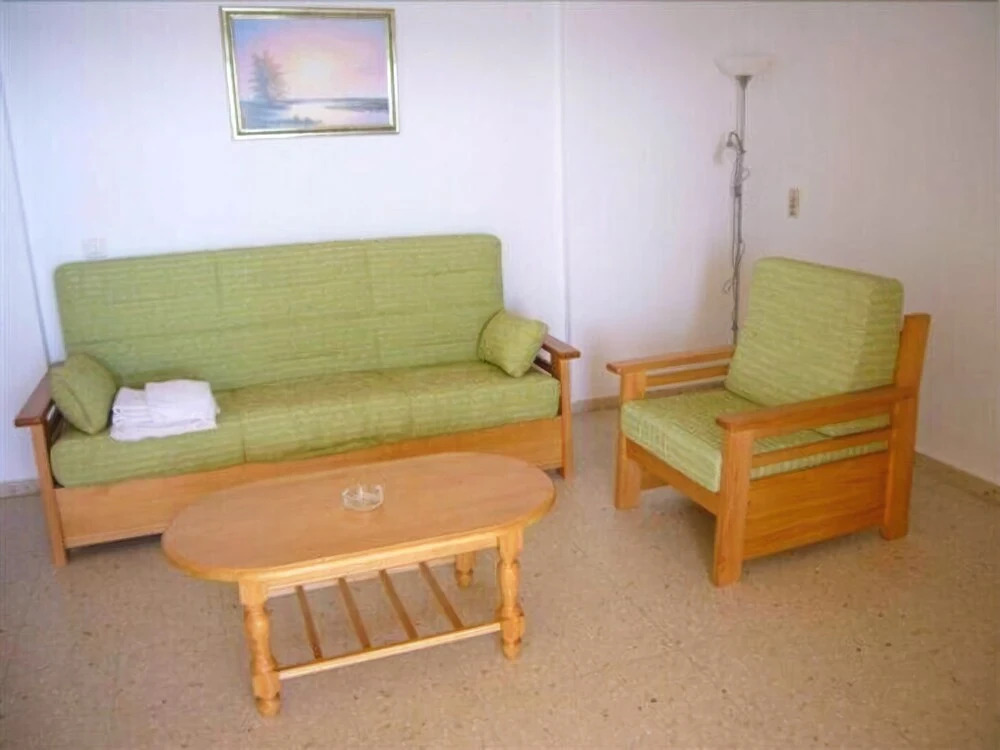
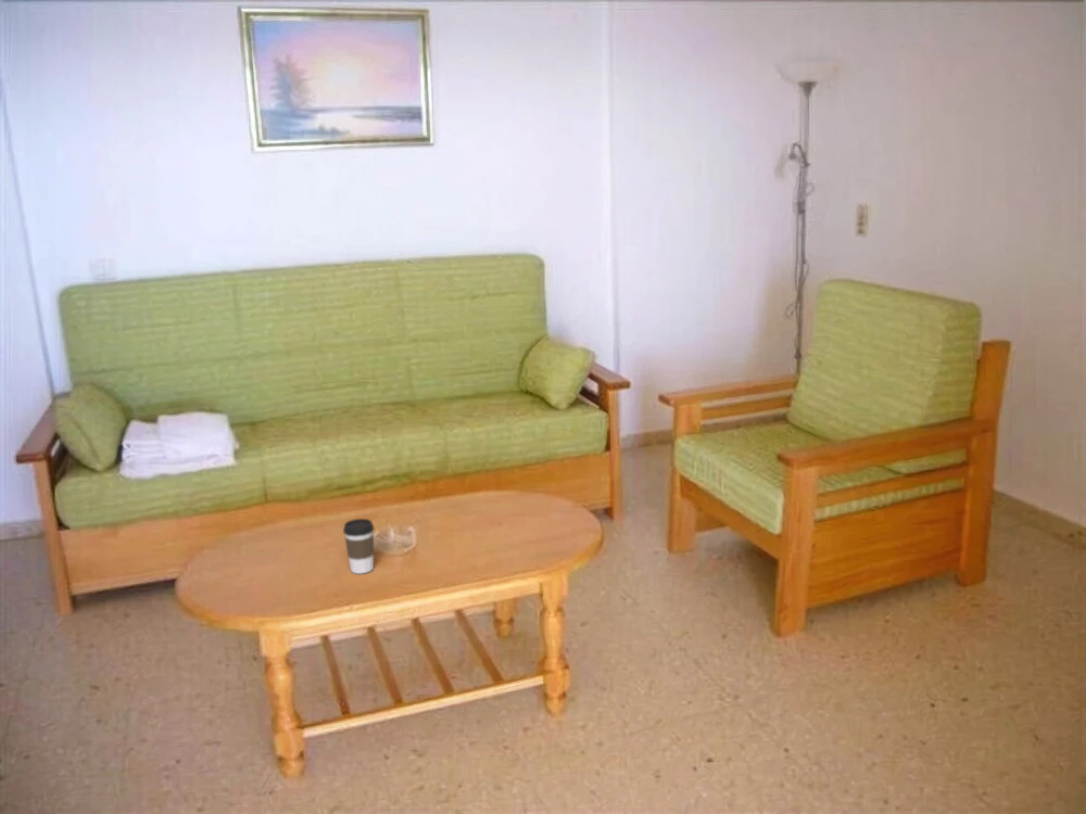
+ coffee cup [342,518,375,575]
